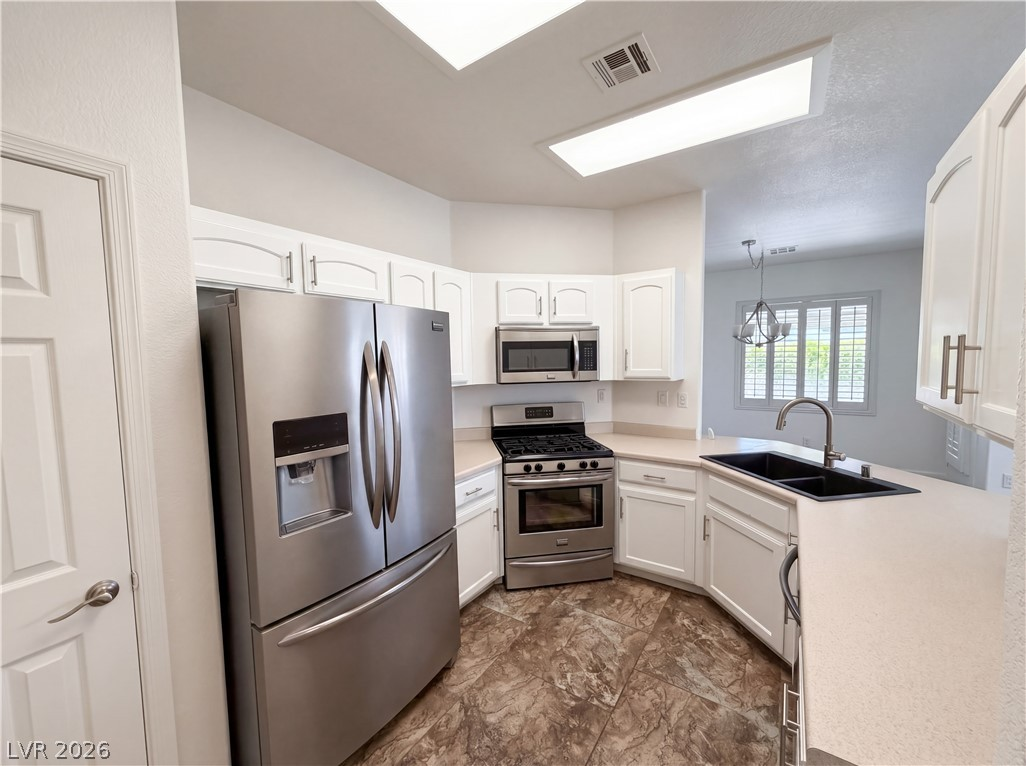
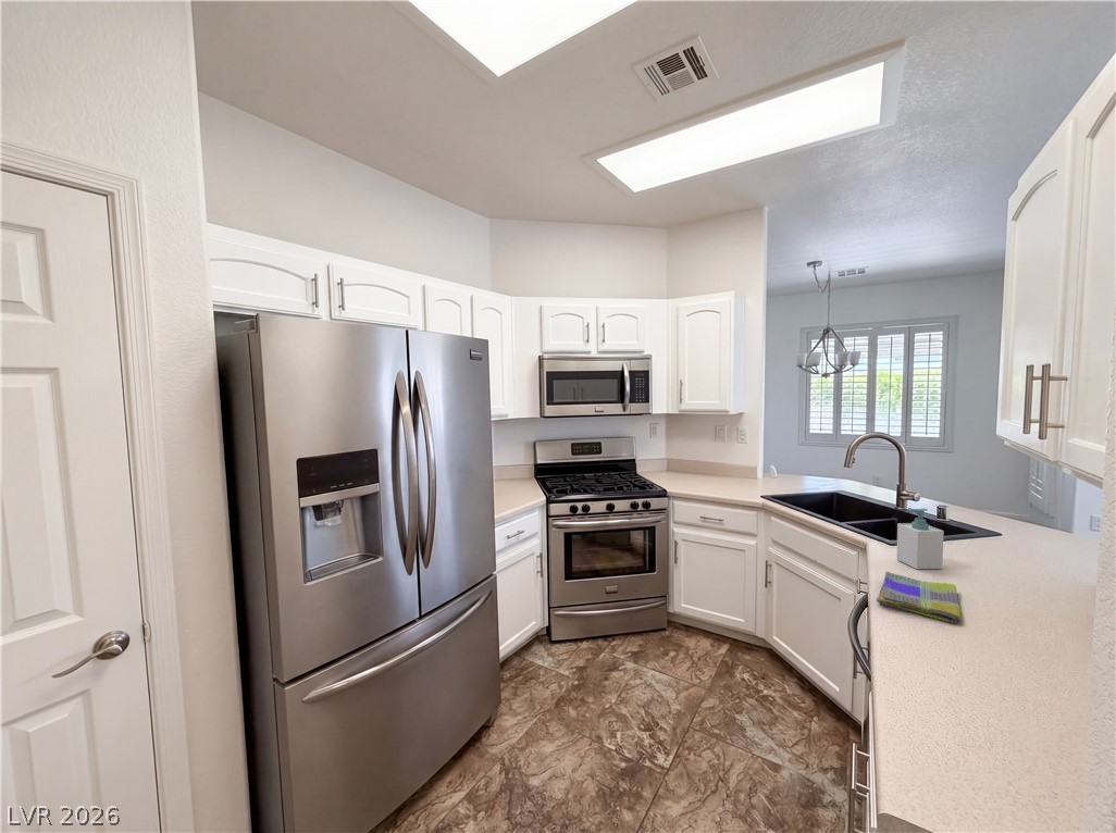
+ soap bottle [895,508,945,570]
+ dish towel [876,570,963,624]
